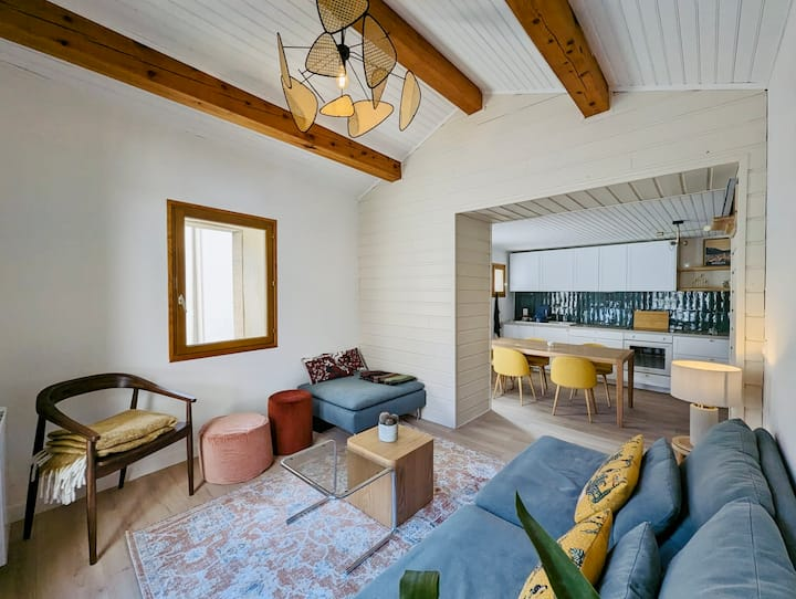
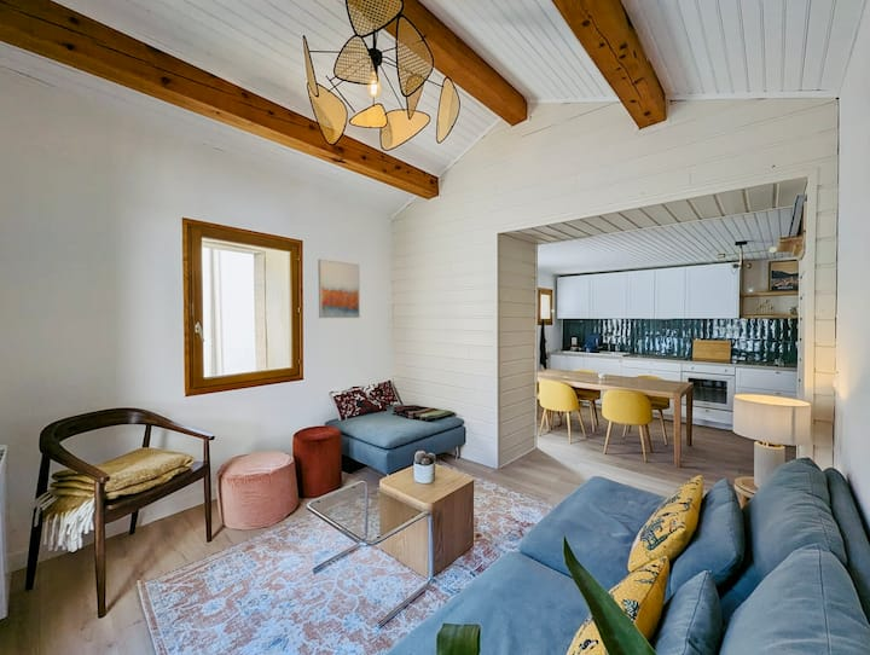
+ wall art [317,259,361,319]
